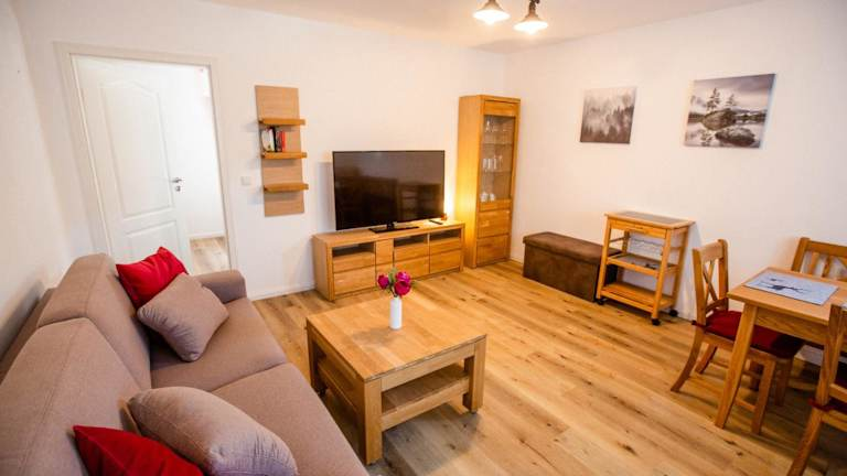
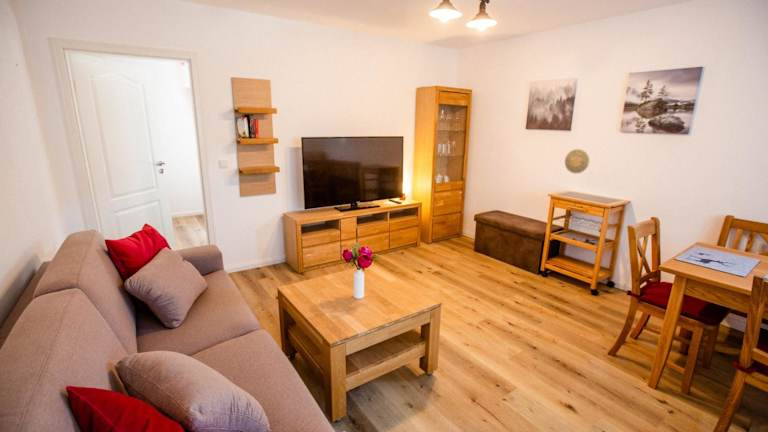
+ decorative plate [564,148,590,174]
